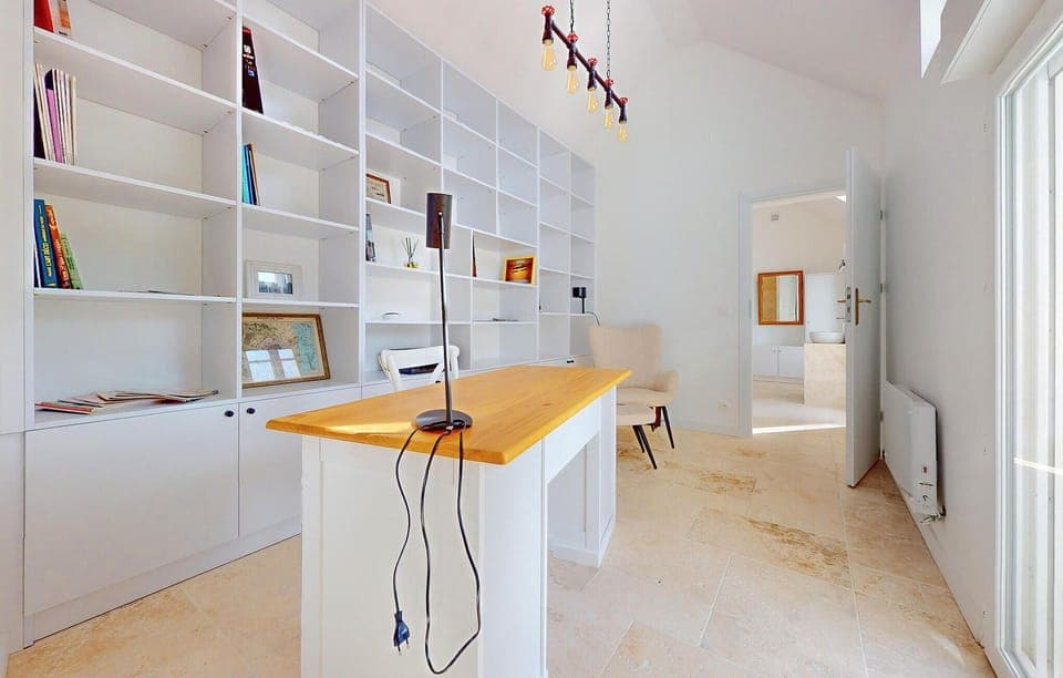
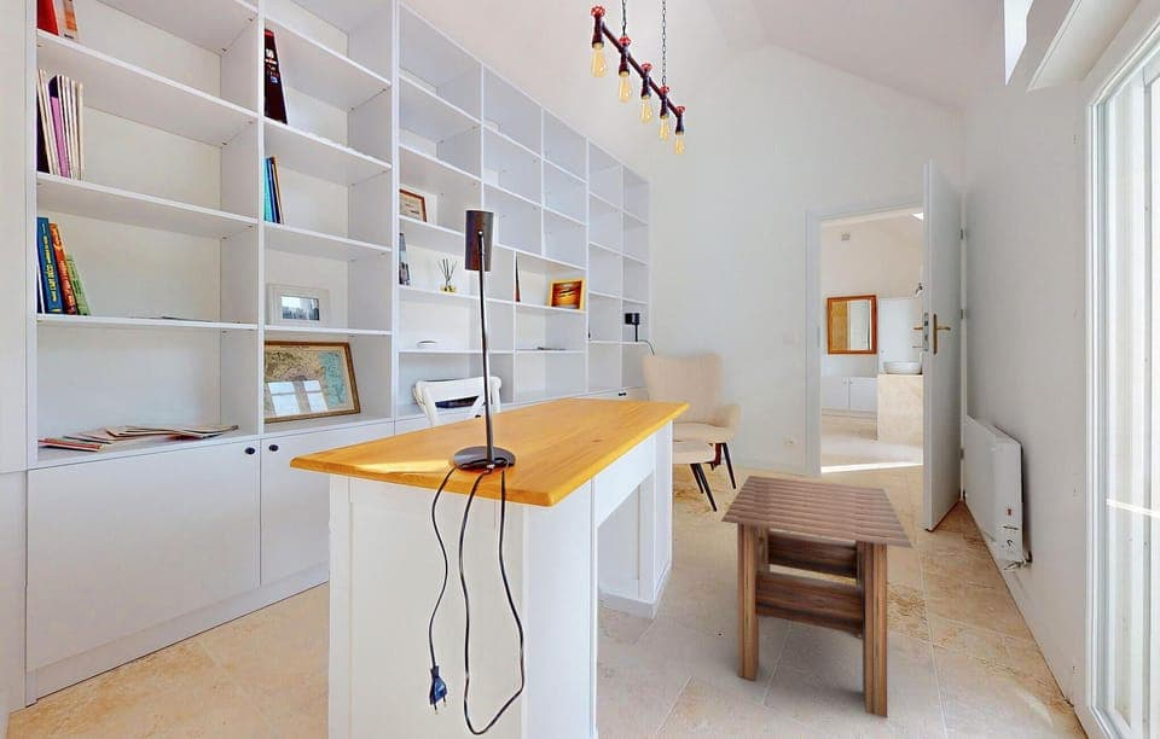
+ side table [720,475,915,720]
